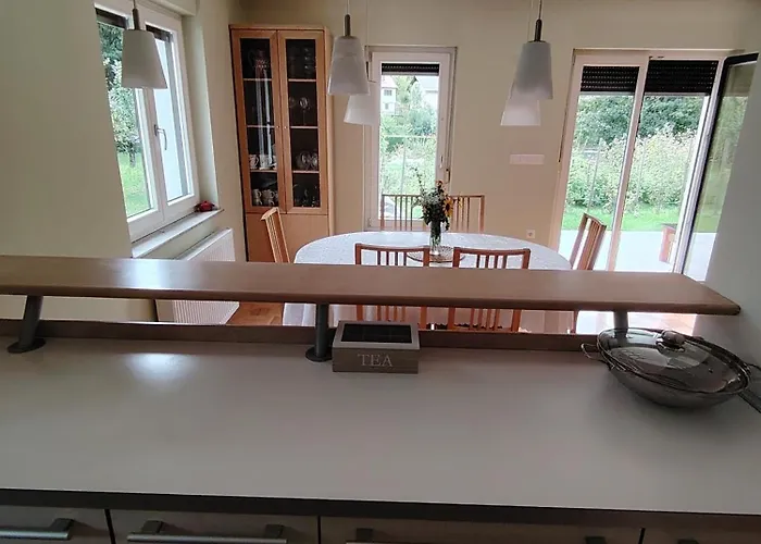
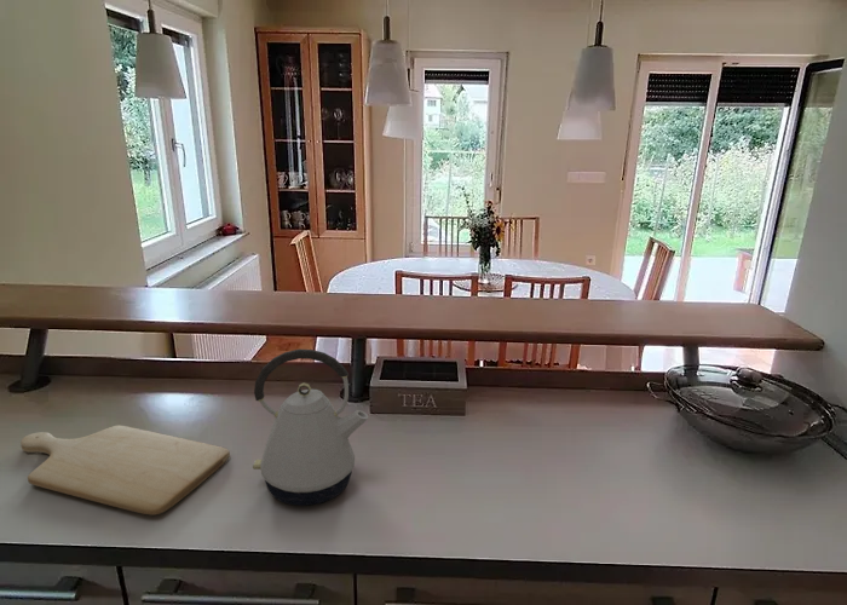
+ kettle [252,347,370,507]
+ chopping board [19,424,231,517]
